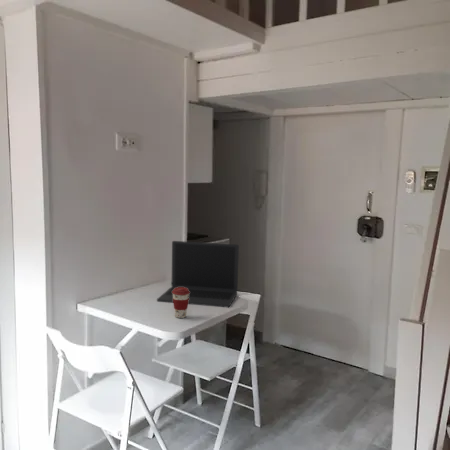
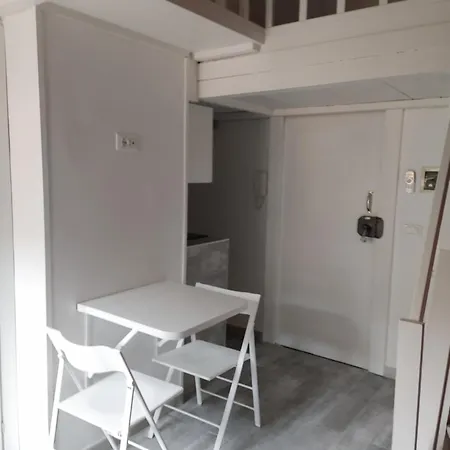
- coffee cup [172,287,190,319]
- laptop [156,240,240,308]
